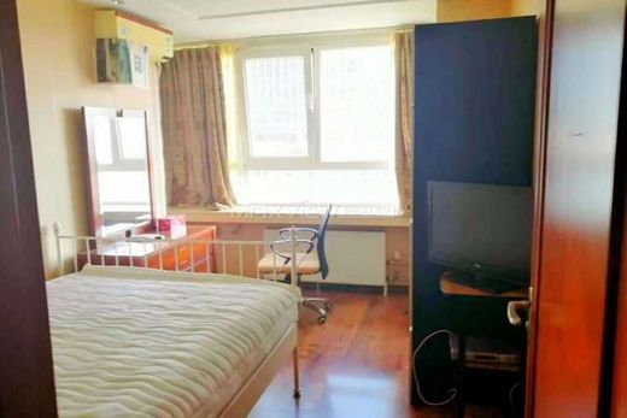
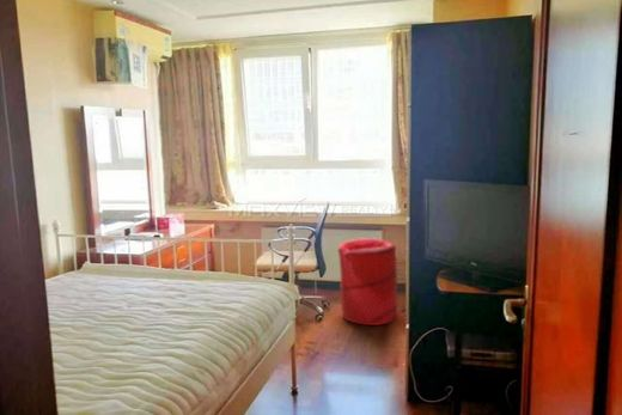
+ laundry hamper [337,237,398,326]
